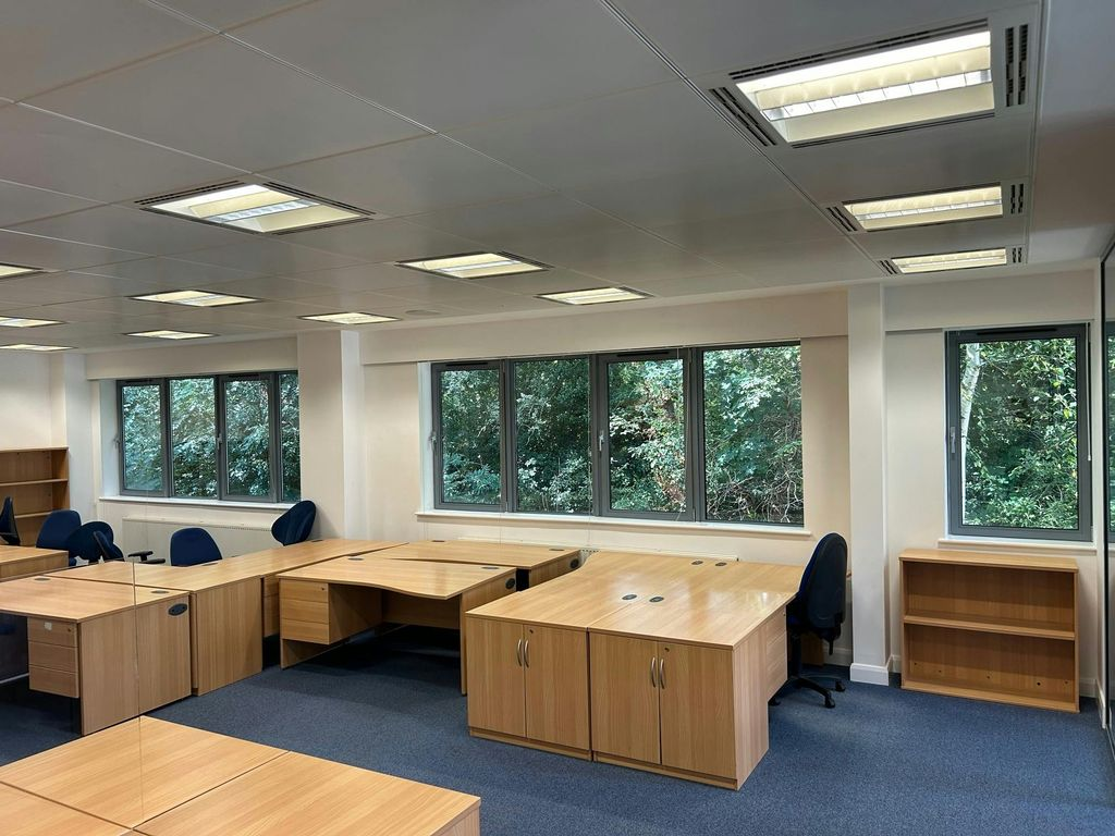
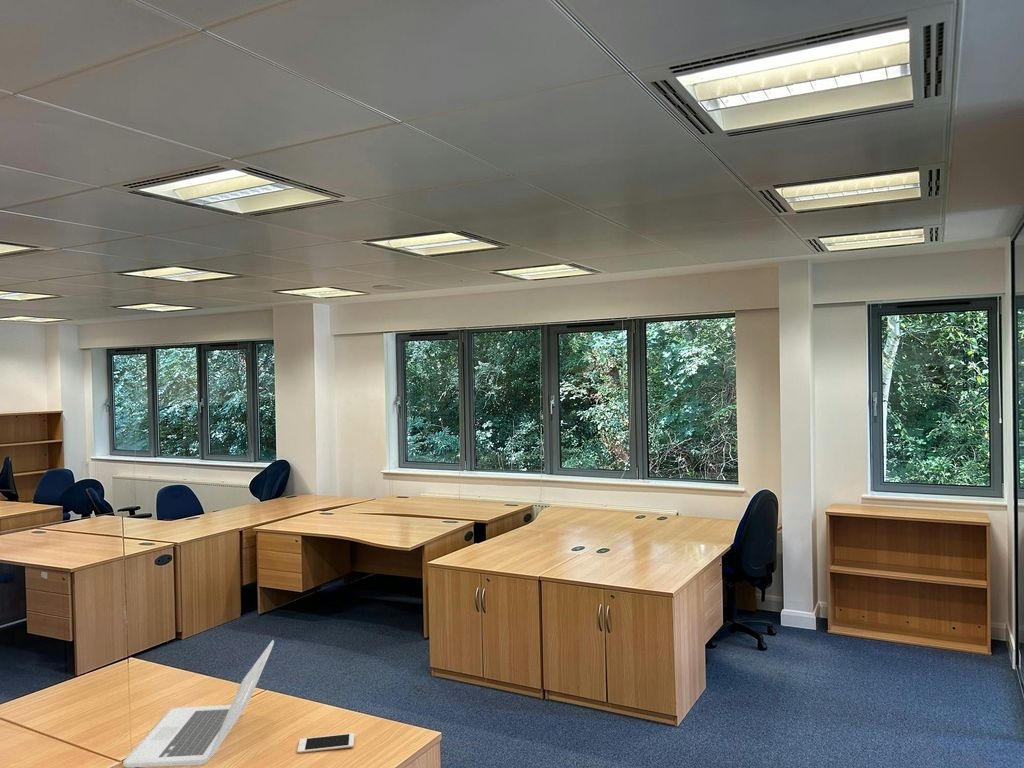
+ laptop [122,639,275,768]
+ cell phone [296,732,355,754]
